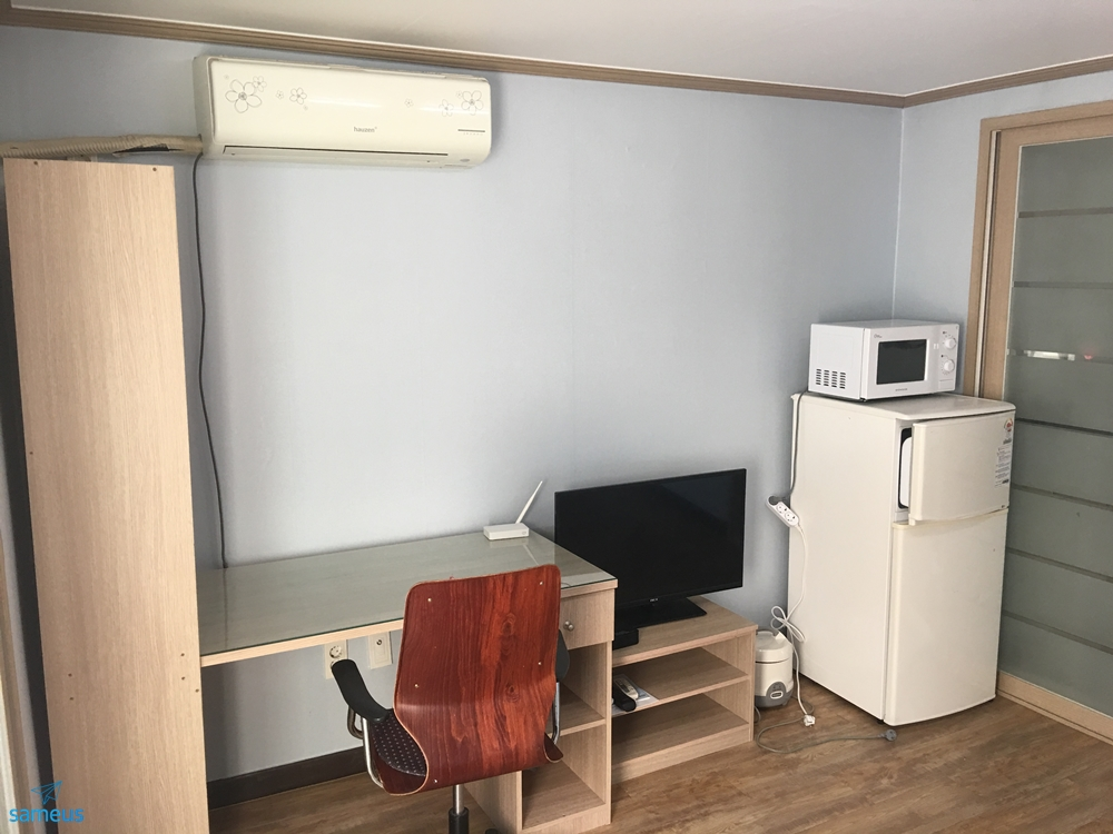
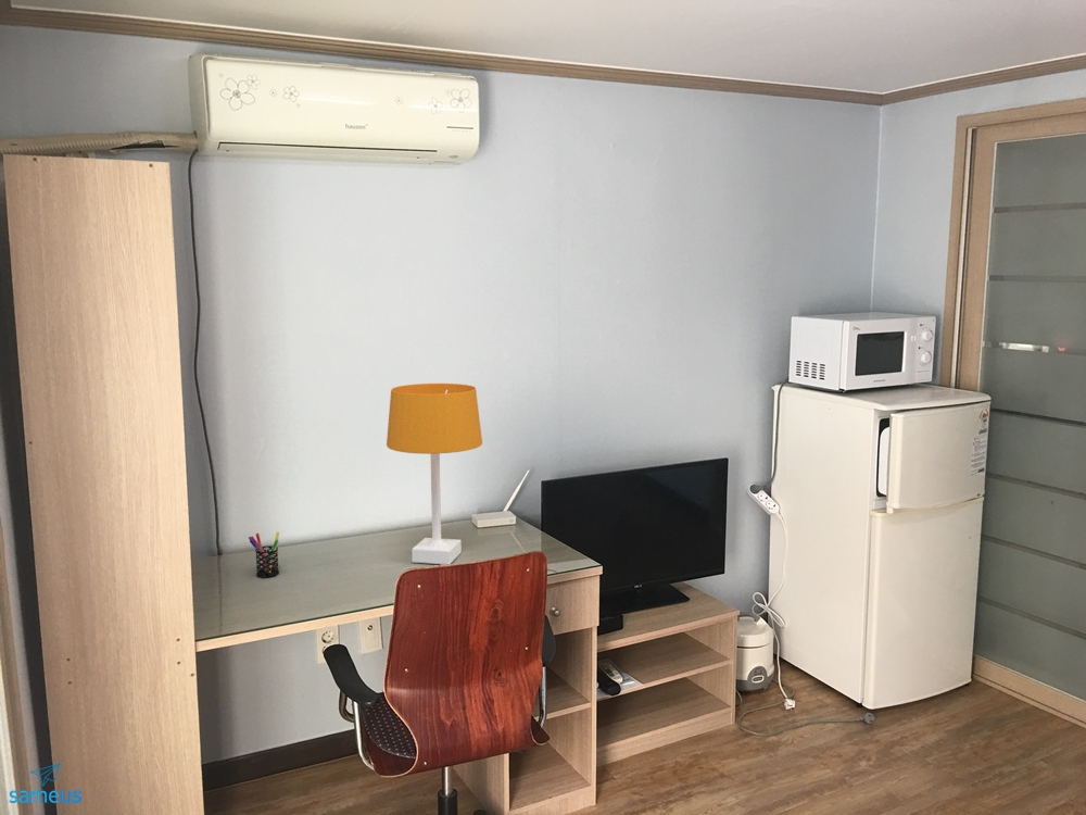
+ desk lamp [386,383,483,565]
+ pen holder [248,531,280,578]
